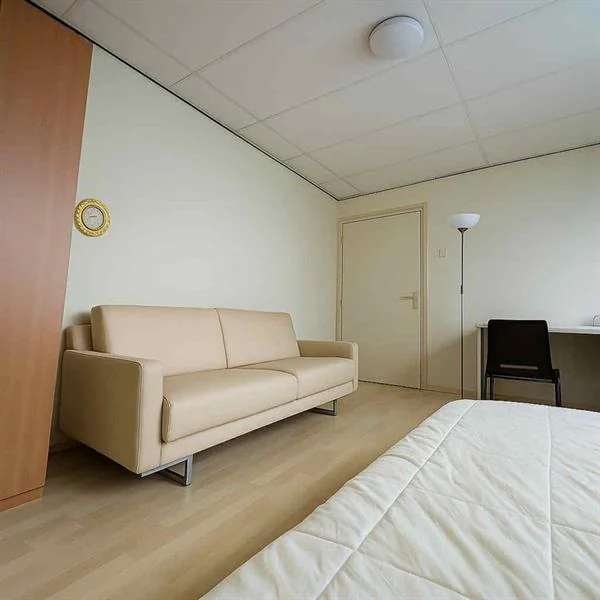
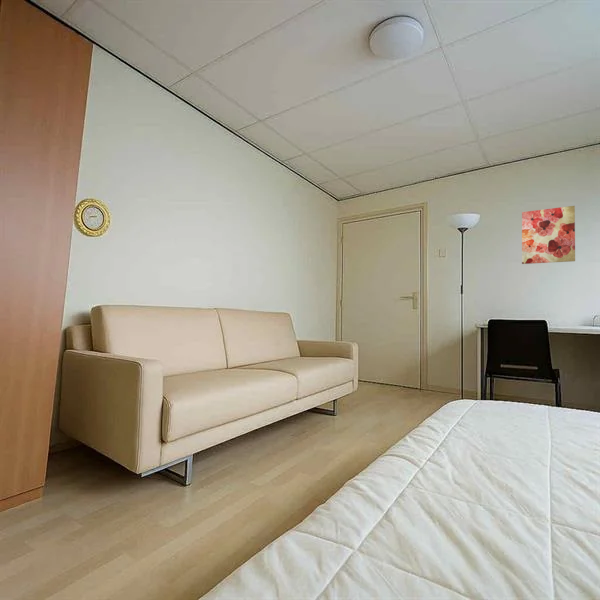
+ wall art [521,205,576,265]
